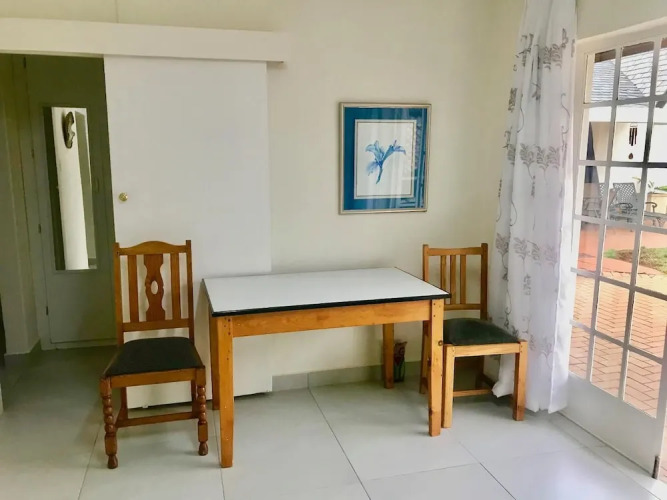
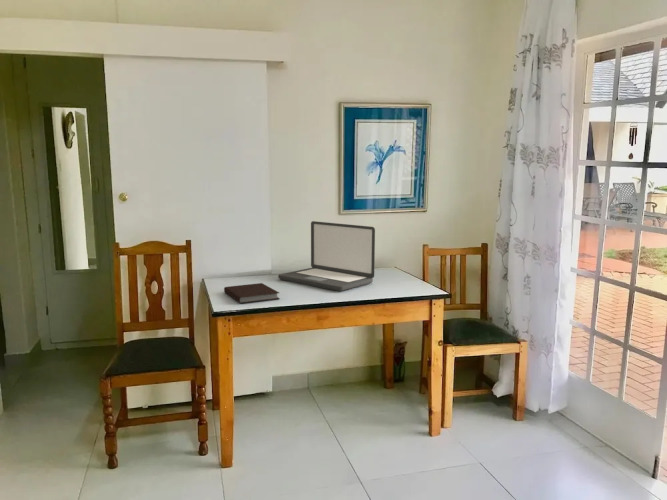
+ notebook [223,282,281,304]
+ laptop [278,220,376,292]
